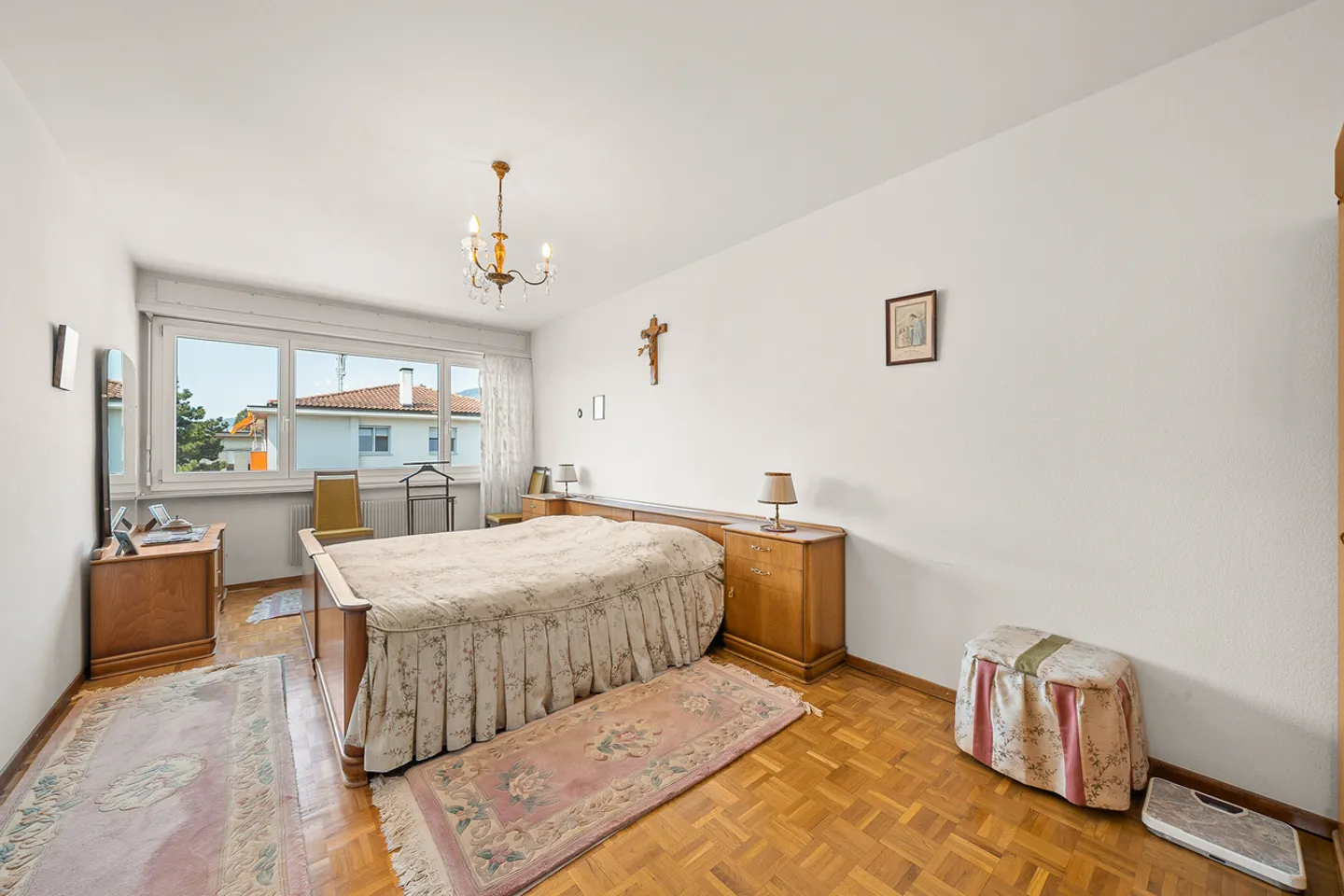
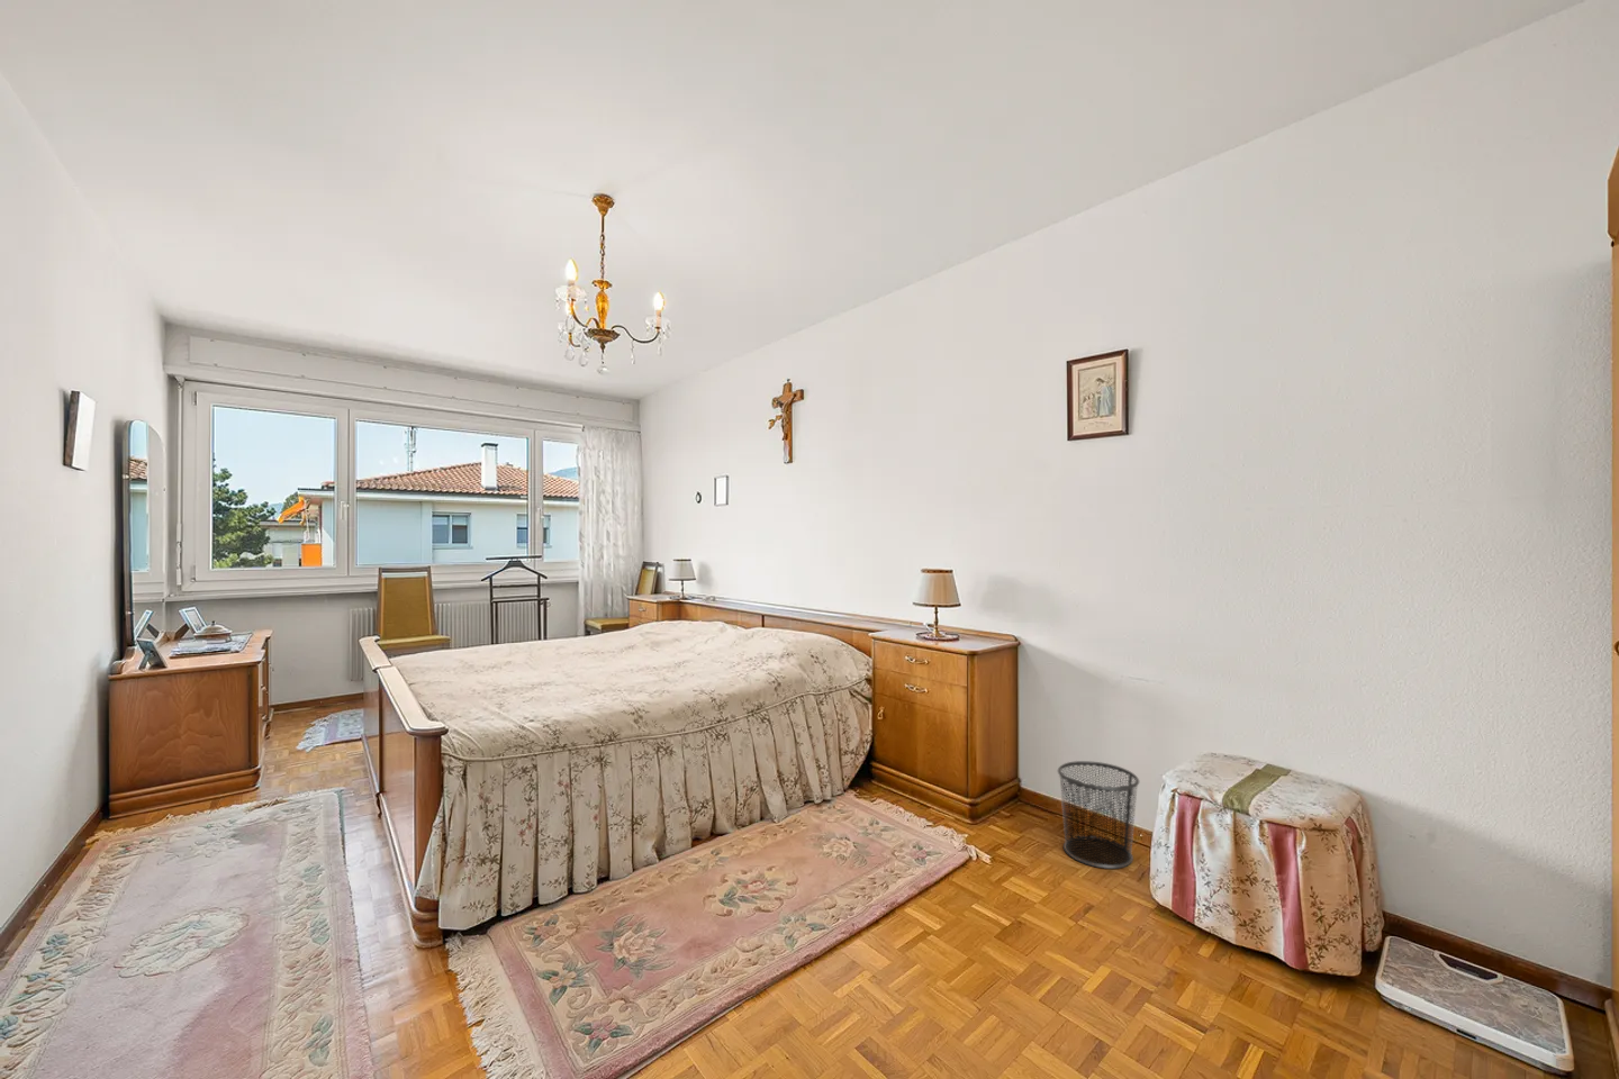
+ waste bin [1056,760,1140,869]
